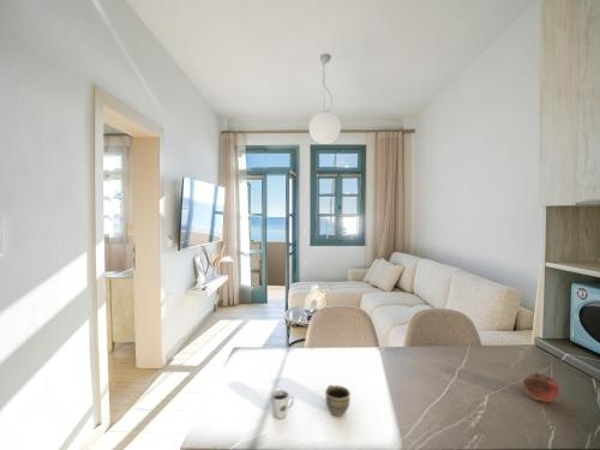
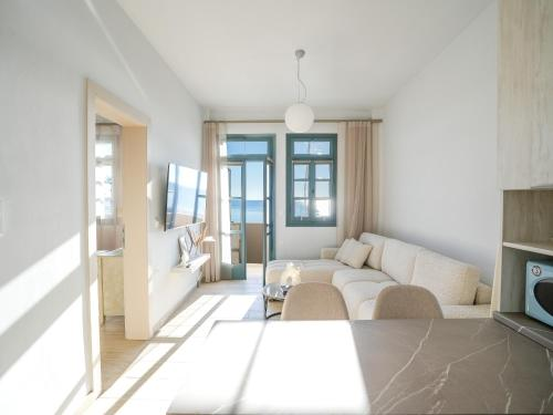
- fruit [522,371,560,403]
- cup [324,384,352,418]
- cup [270,389,295,420]
